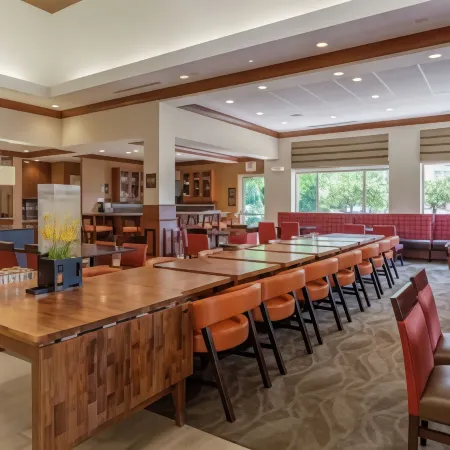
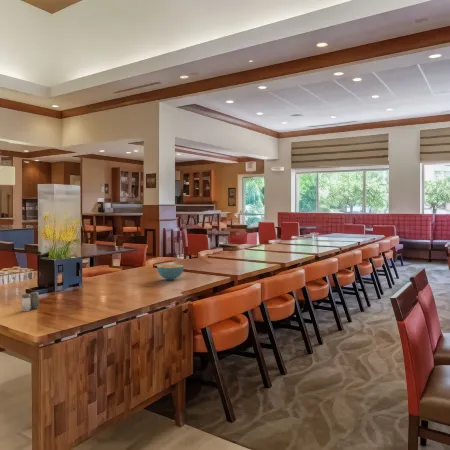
+ cereal bowl [156,263,185,281]
+ salt and pepper shaker [20,291,40,312]
